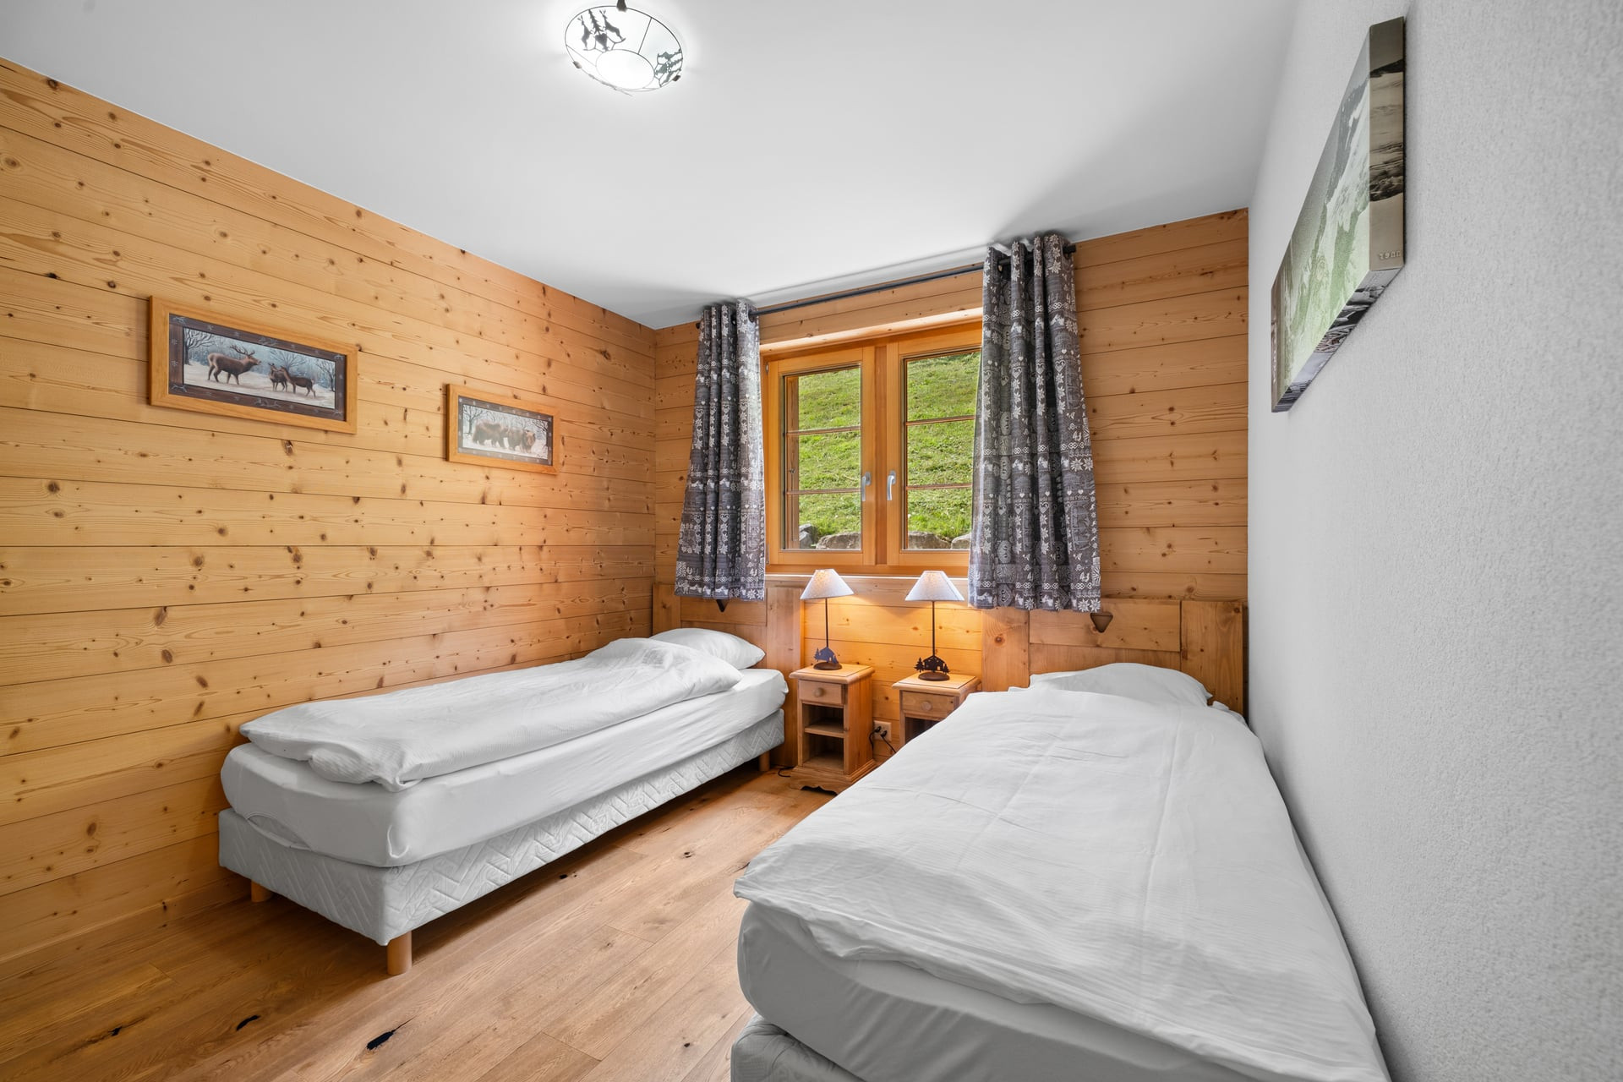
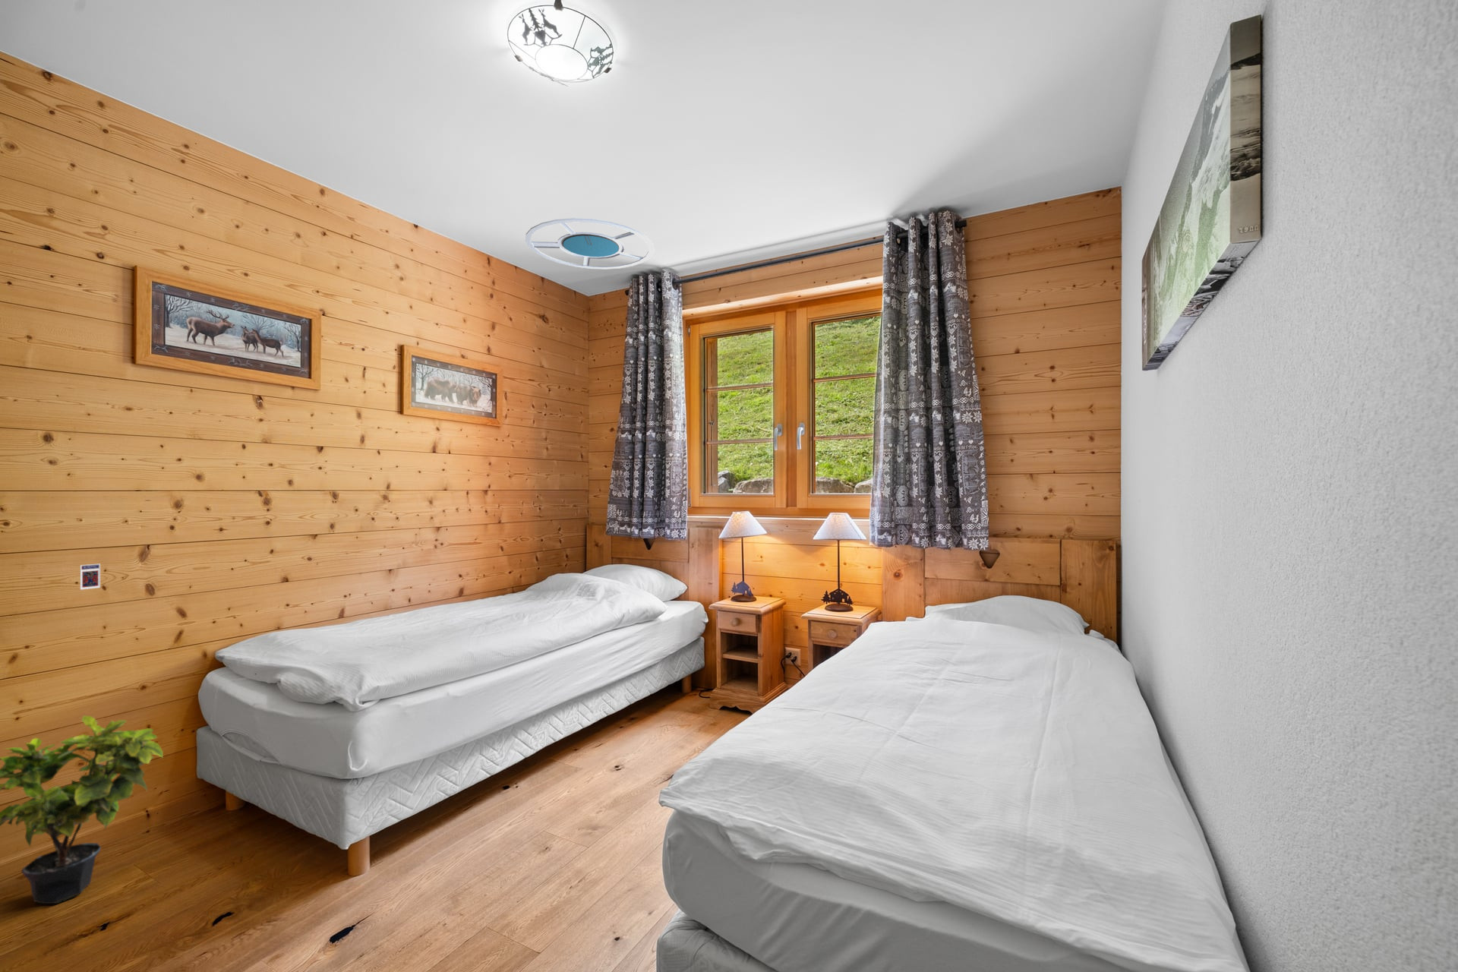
+ trading card [79,563,101,591]
+ potted plant [0,715,164,905]
+ ceiling lamp [525,217,654,269]
